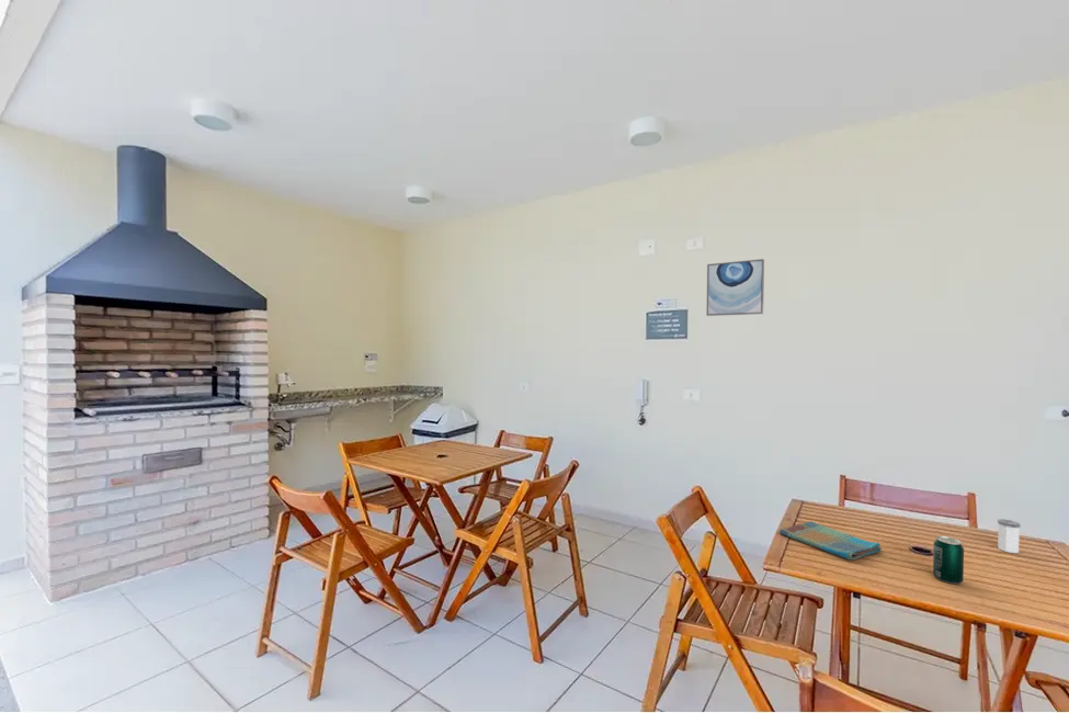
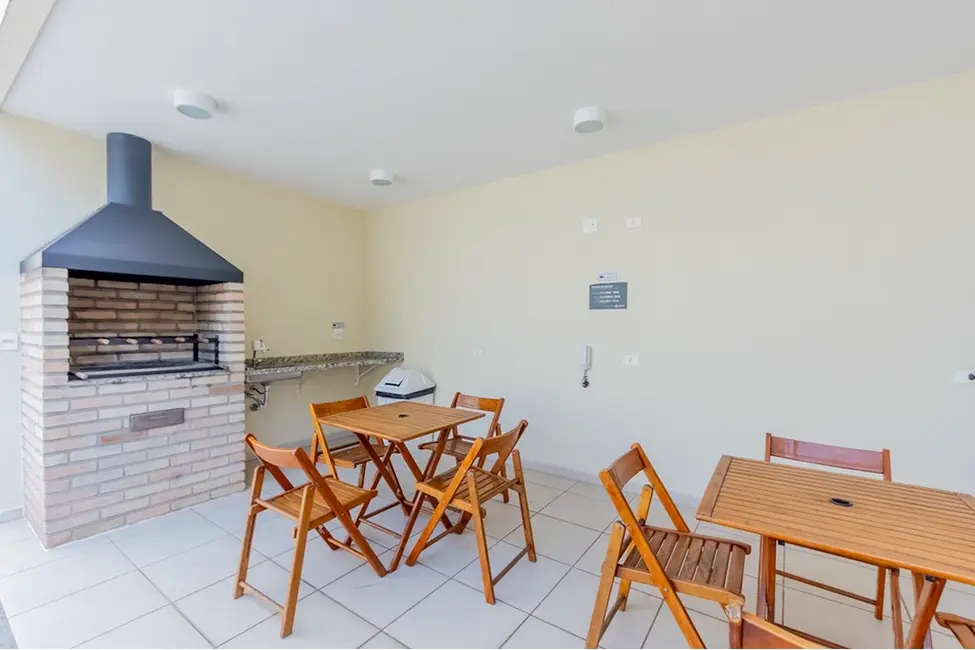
- beverage can [932,535,965,585]
- salt shaker [997,518,1022,554]
- wall art [705,258,765,317]
- dish towel [778,520,883,562]
